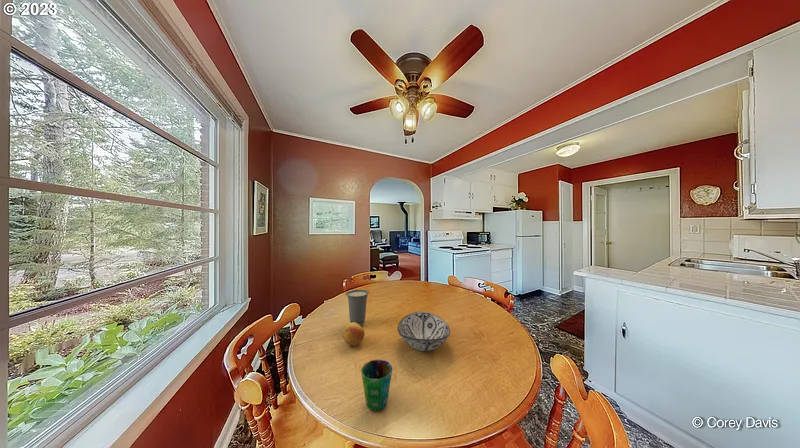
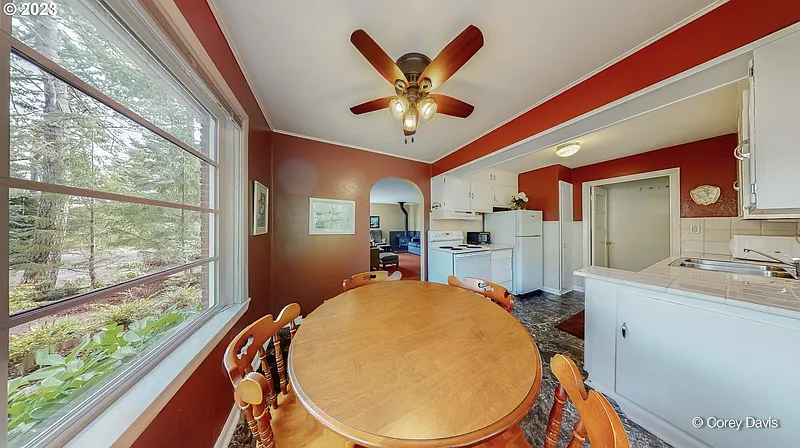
- decorative bowl [397,311,451,352]
- cup [360,359,393,412]
- fruit [342,322,365,346]
- cup [345,289,370,327]
